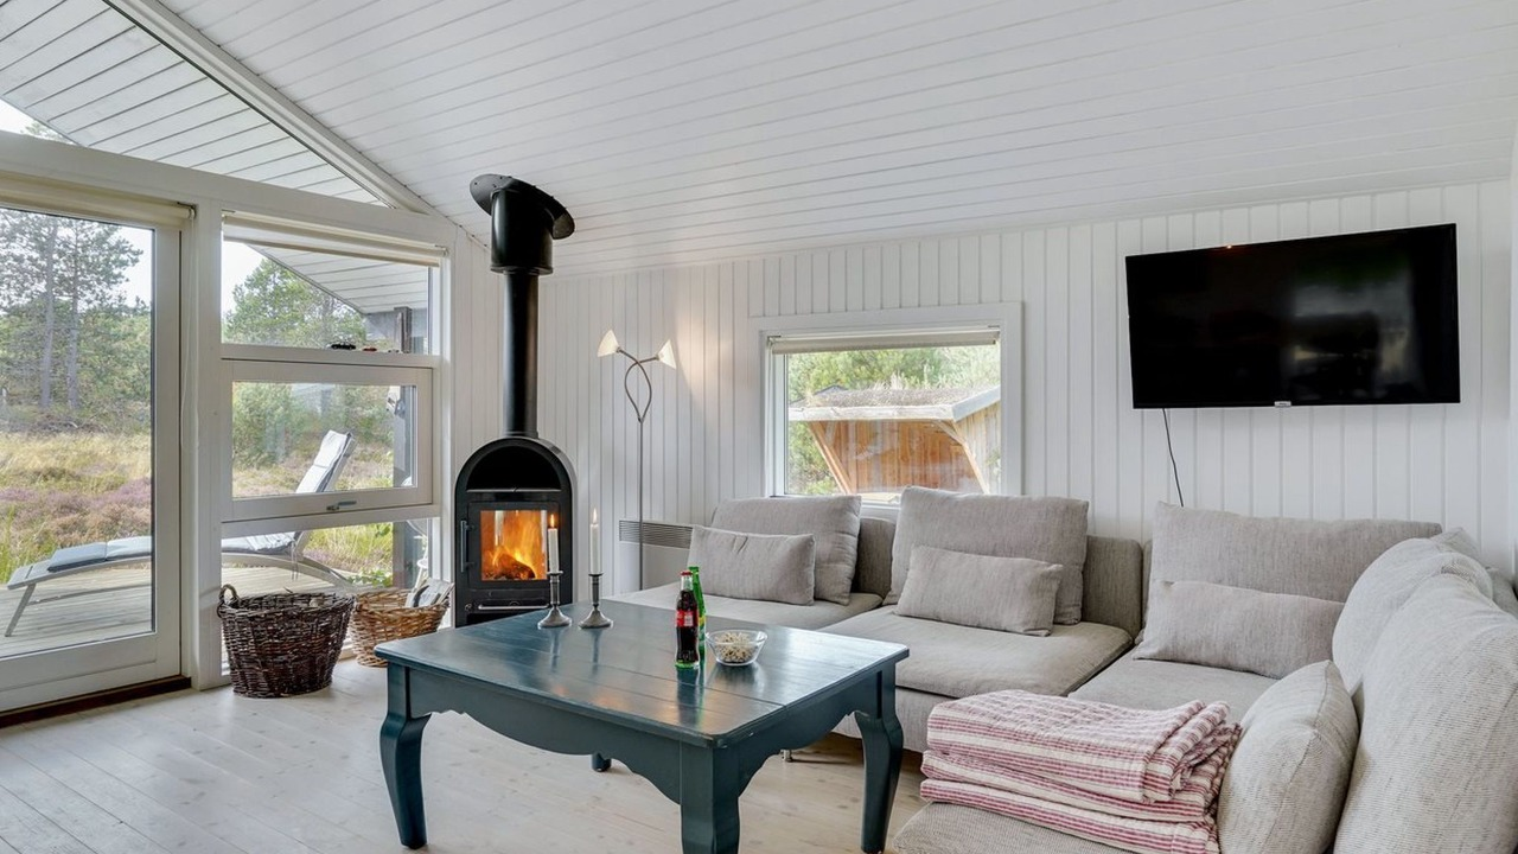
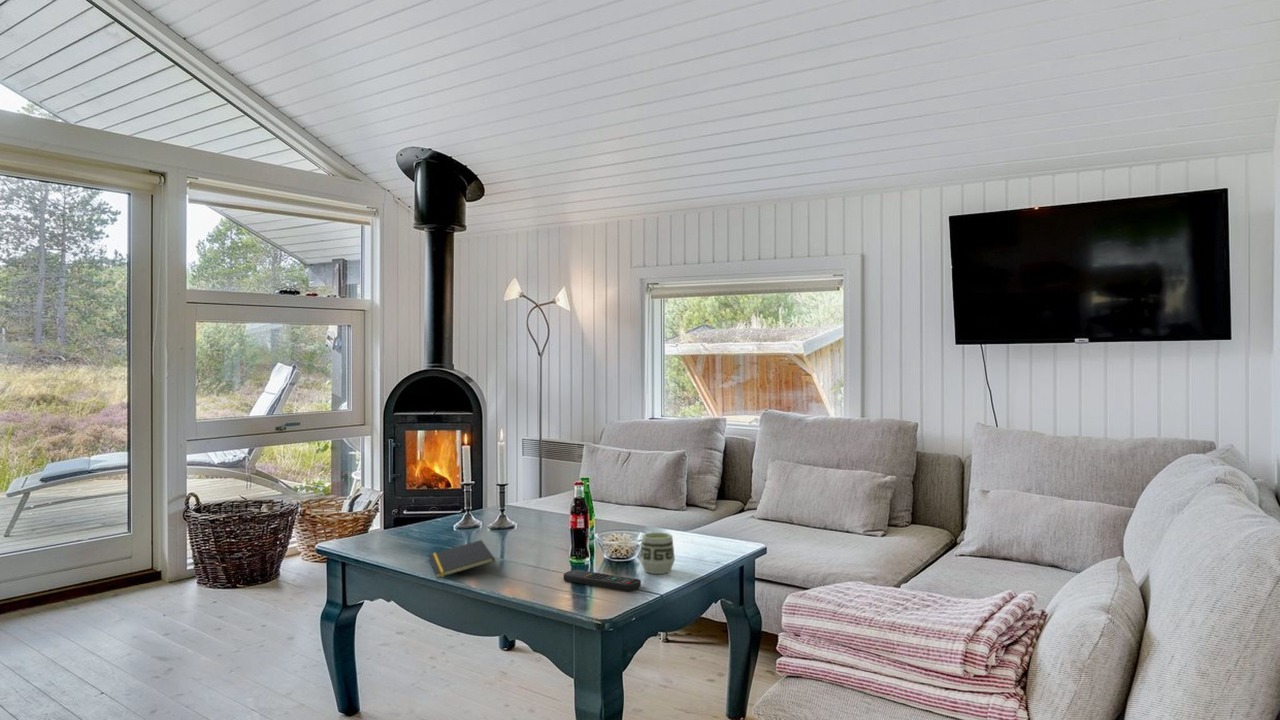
+ remote control [562,569,642,592]
+ notepad [427,539,496,579]
+ cup [639,531,676,575]
